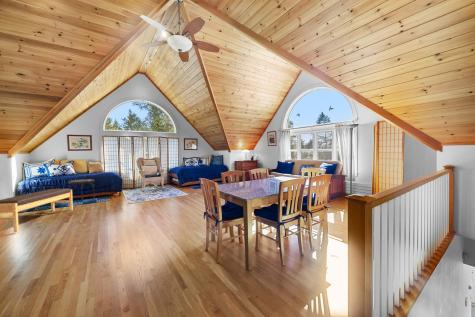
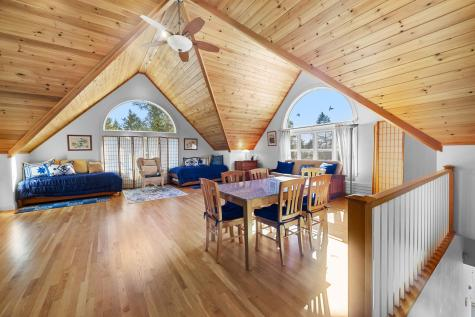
- bench [0,188,74,233]
- side table [67,178,96,204]
